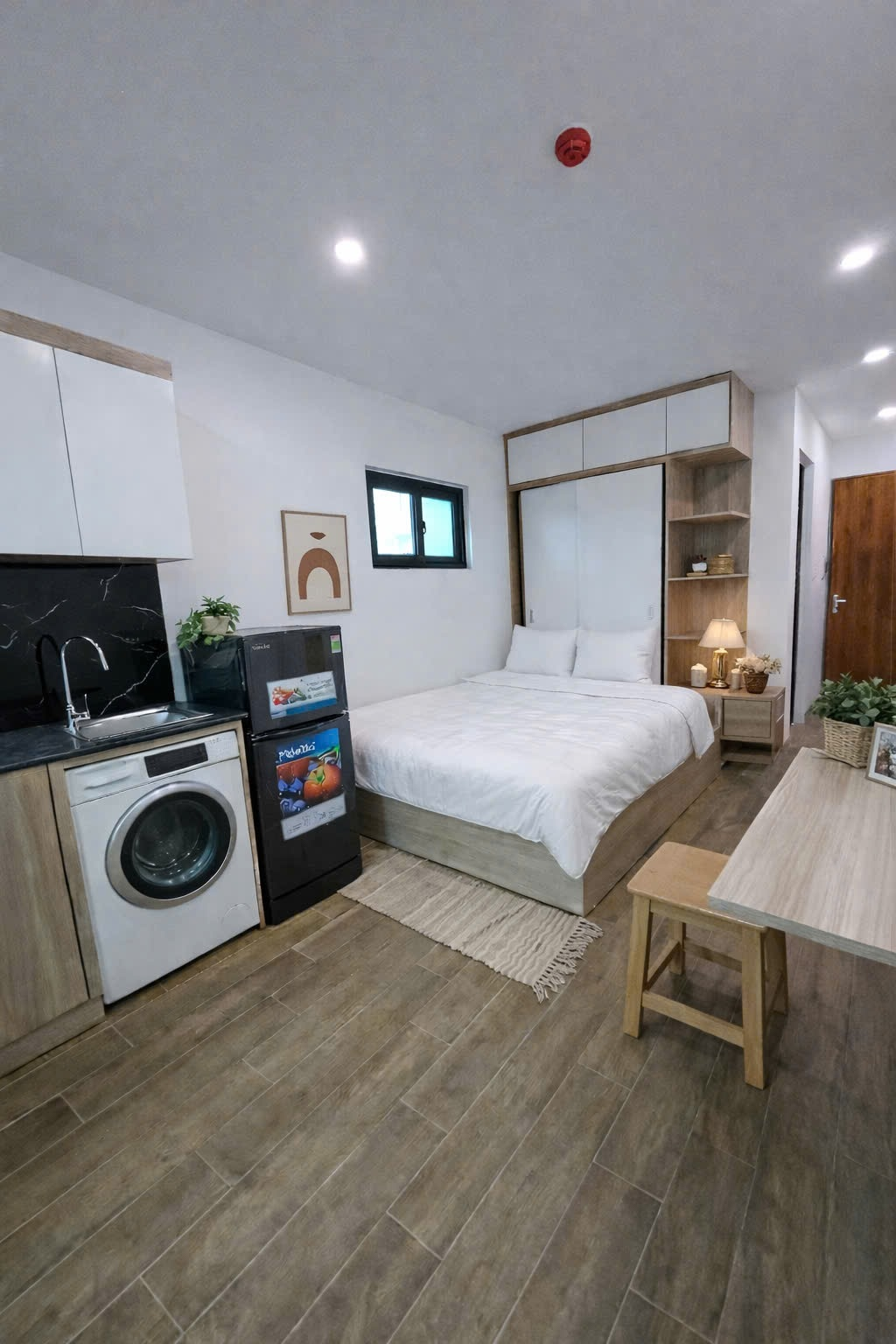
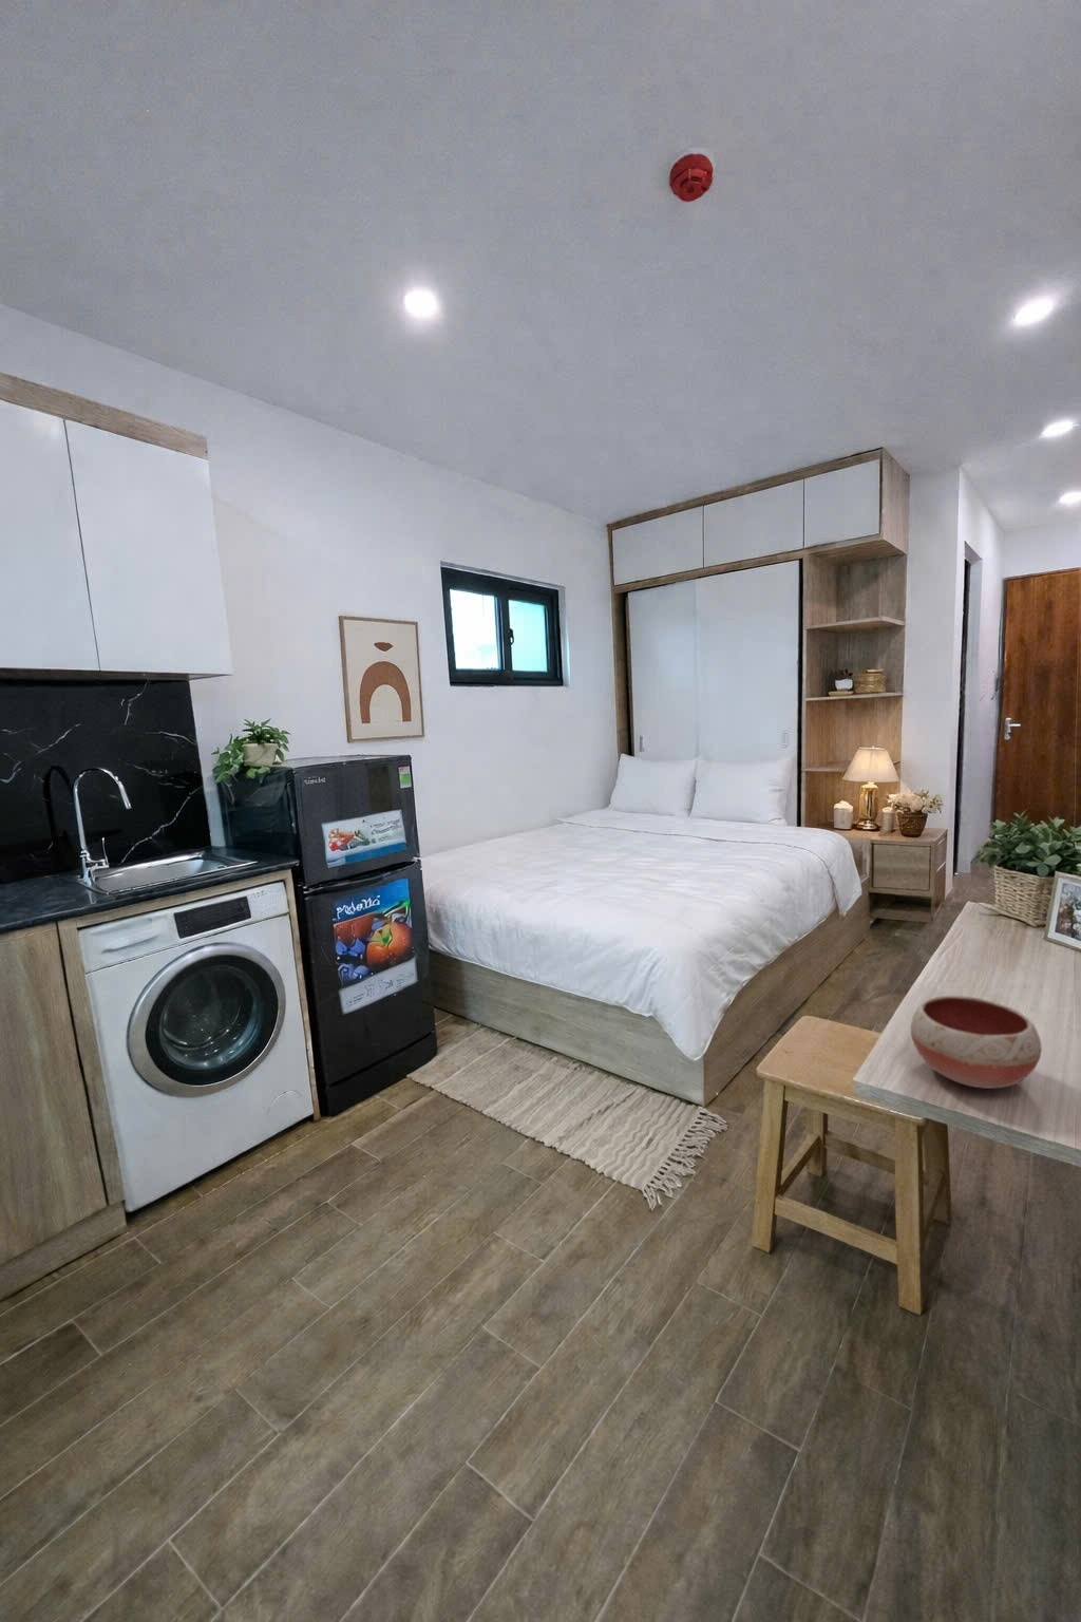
+ bowl [910,994,1044,1090]
